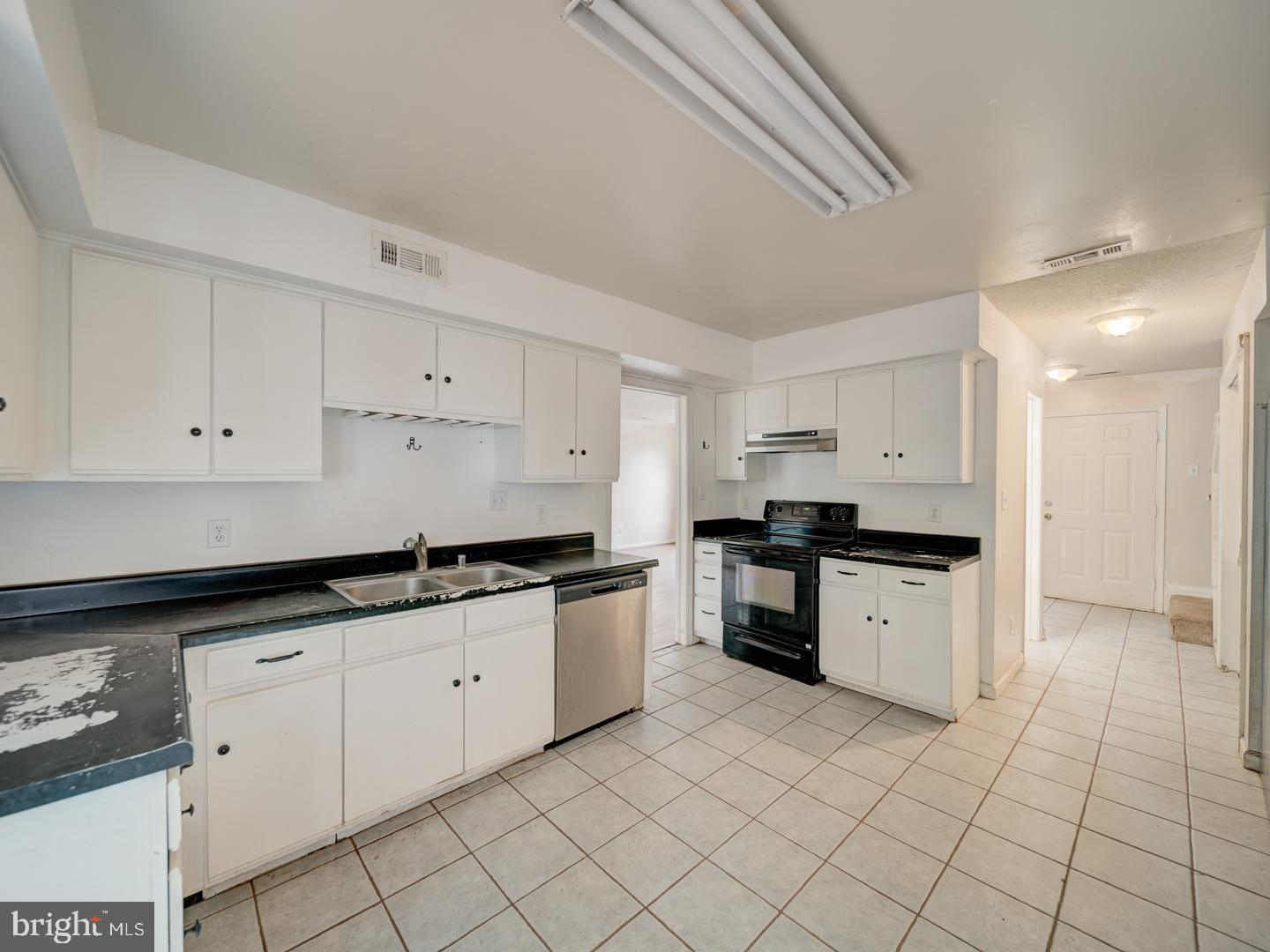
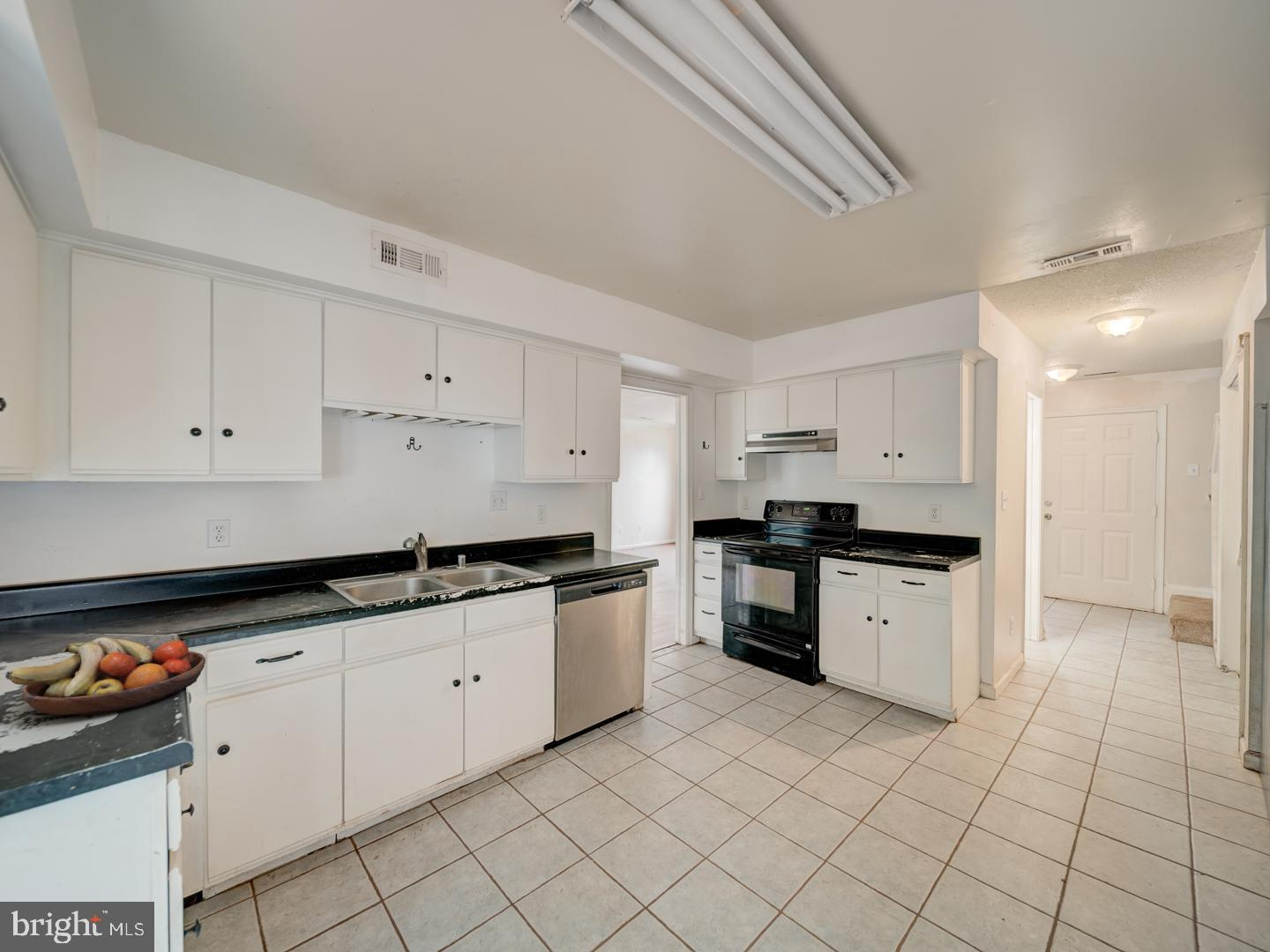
+ fruit bowl [4,636,206,717]
